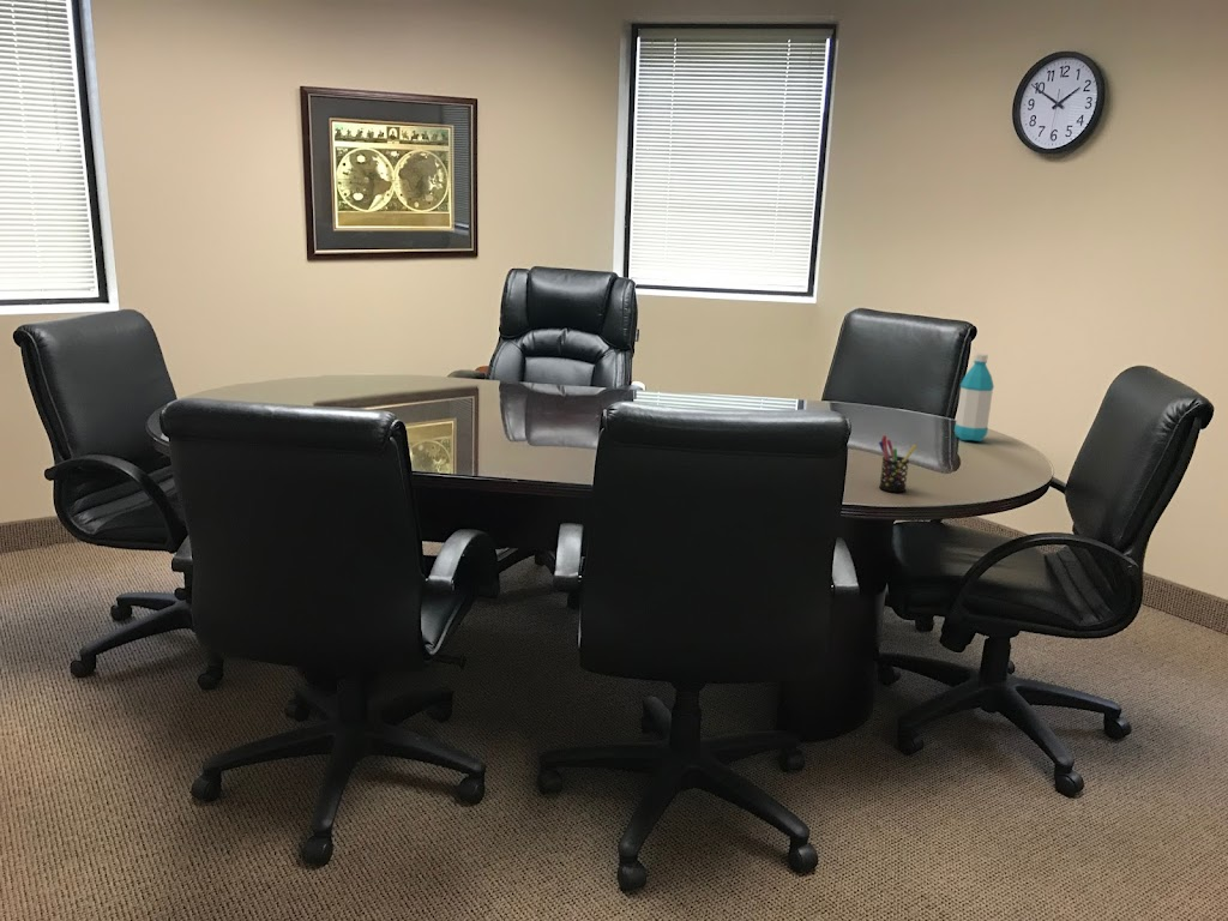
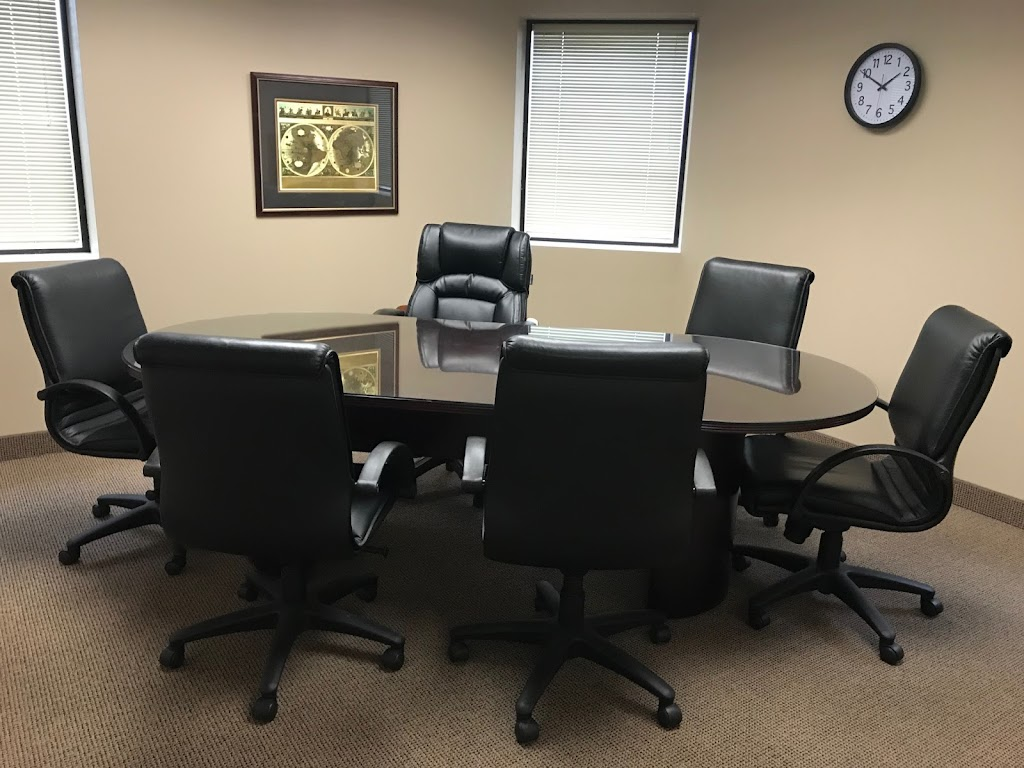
- water bottle [953,353,995,443]
- pen holder [878,434,917,493]
